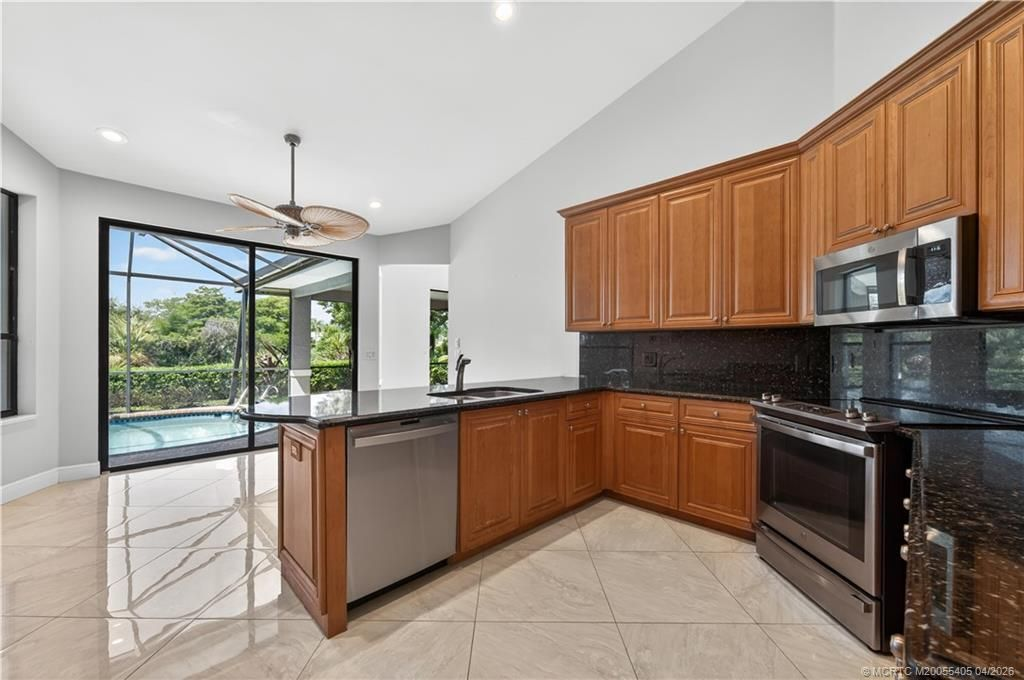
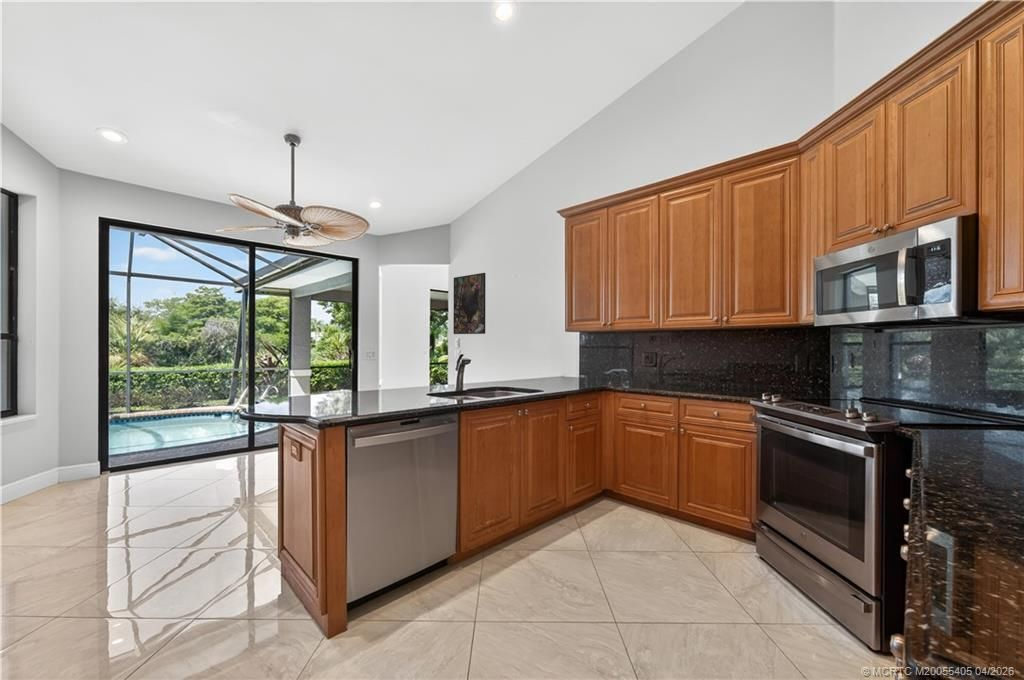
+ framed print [453,272,486,335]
